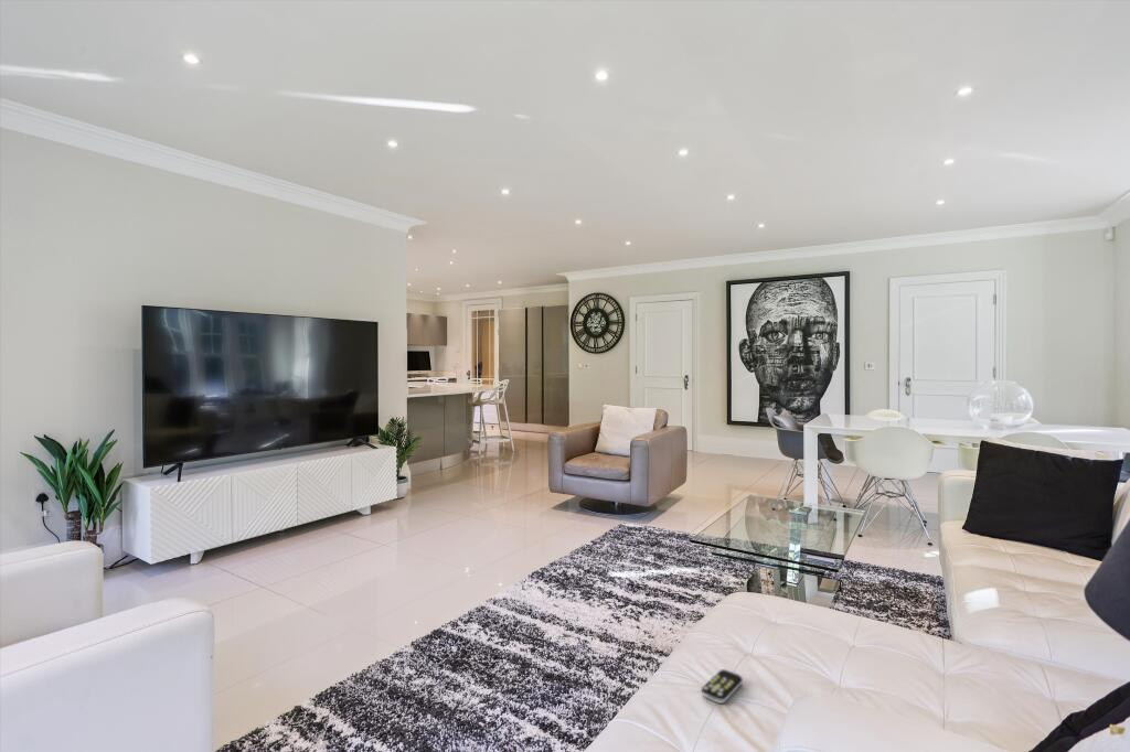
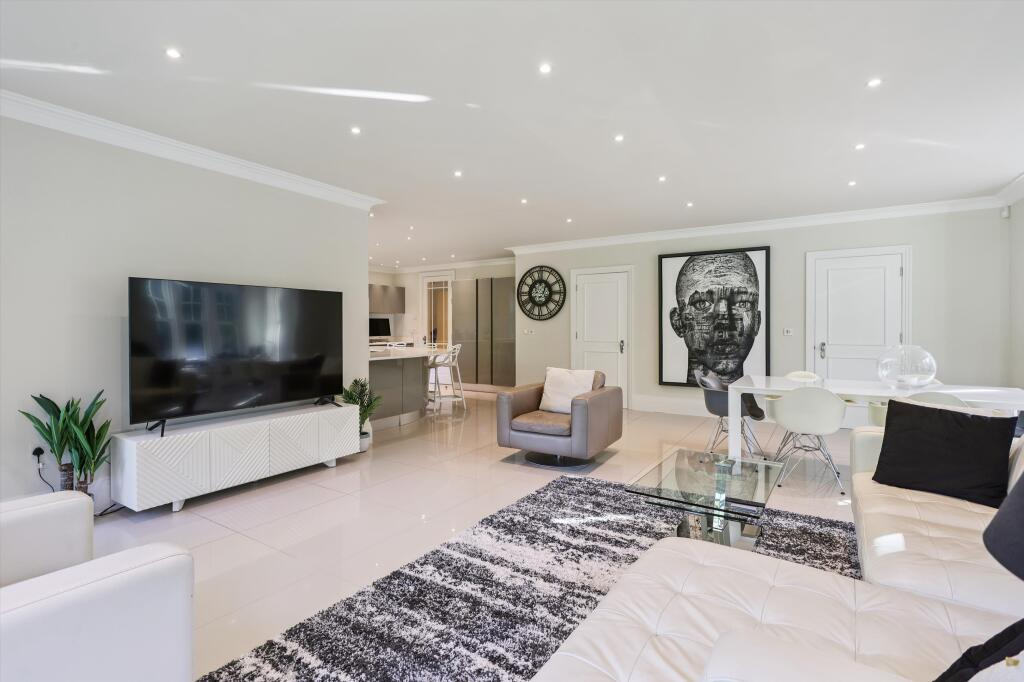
- remote control [701,668,744,705]
